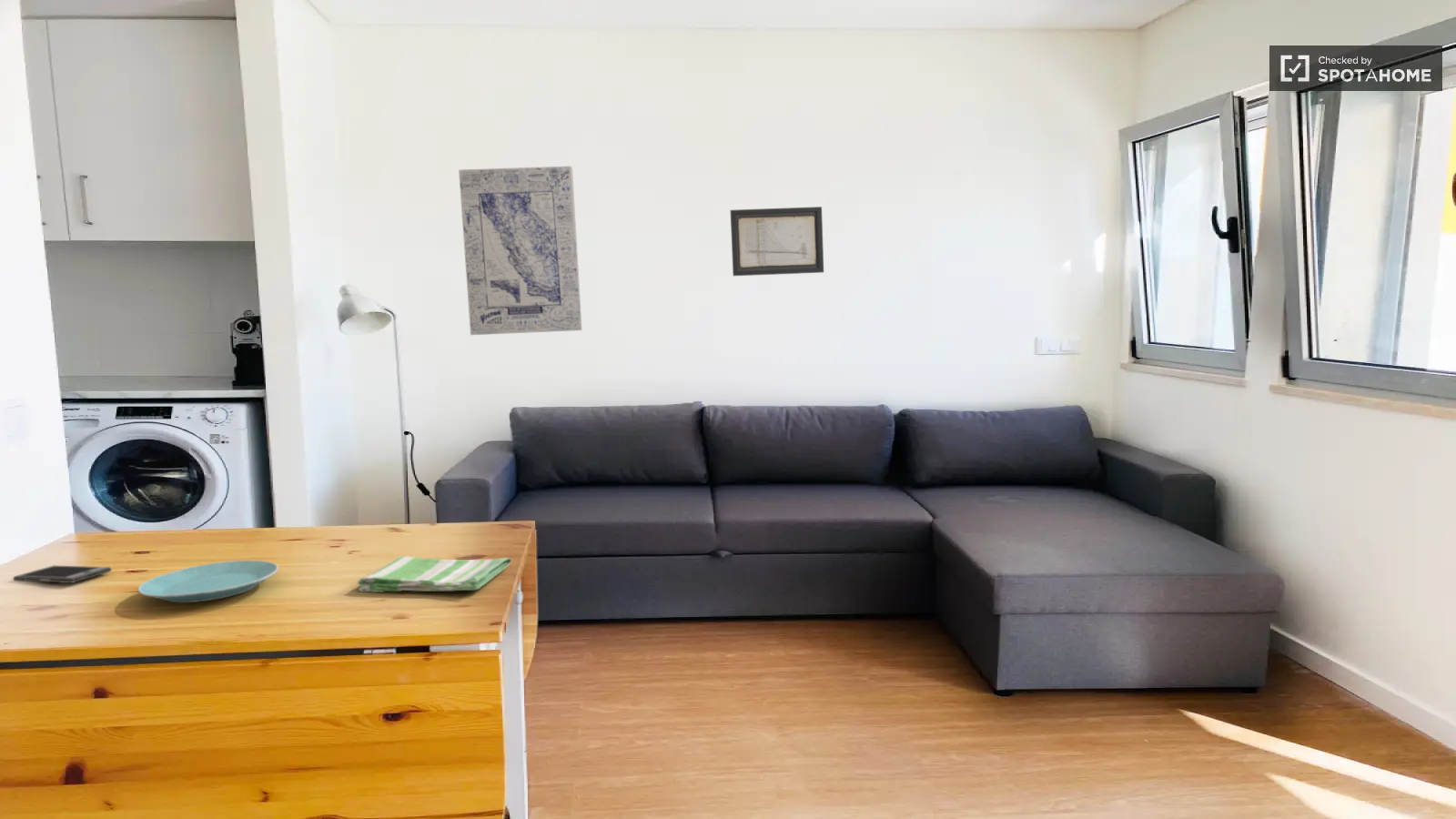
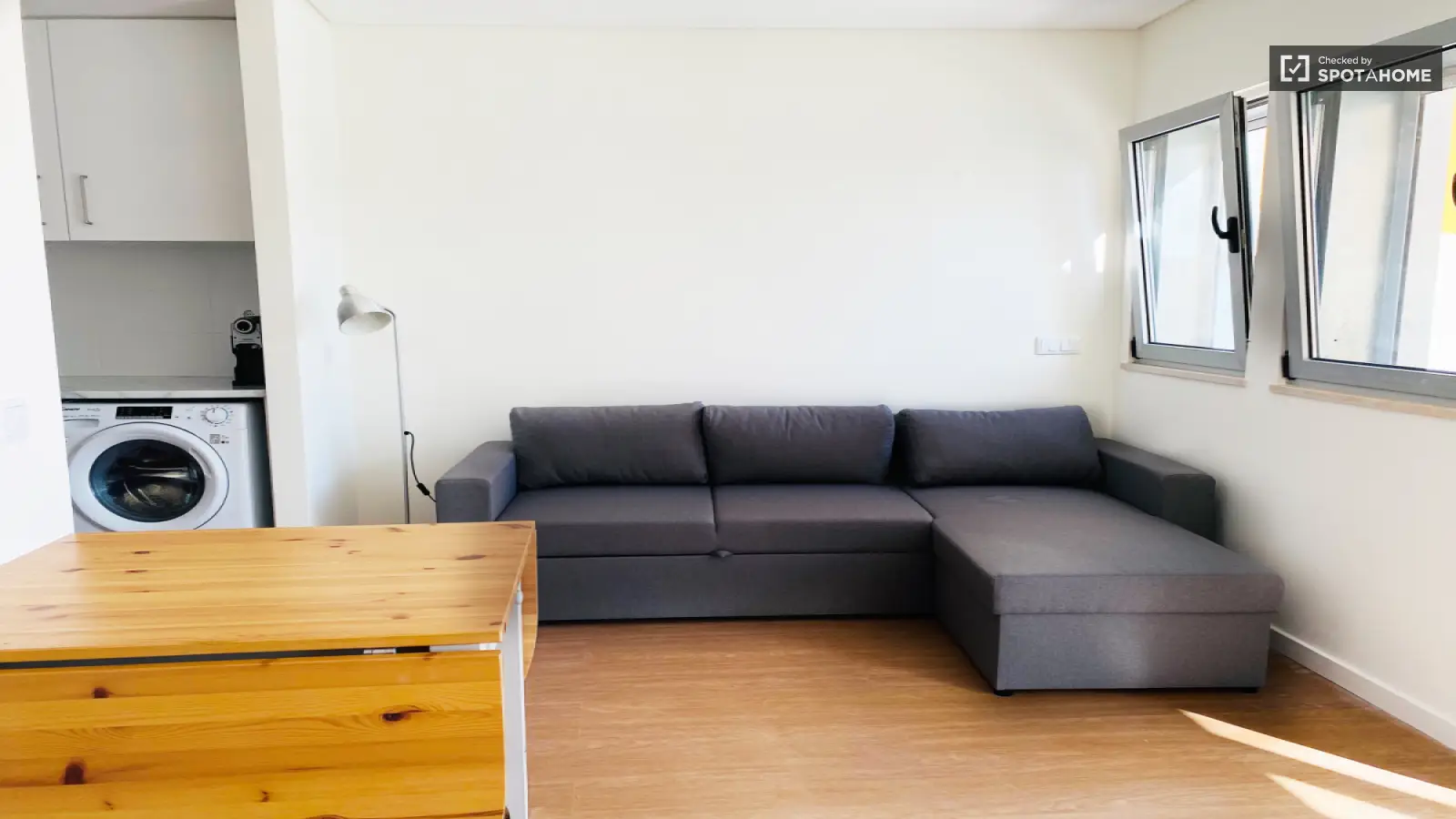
- wall art [730,206,824,277]
- smartphone [12,564,113,584]
- dish towel [357,555,512,593]
- plate [136,560,279,603]
- wall art [458,166,582,336]
